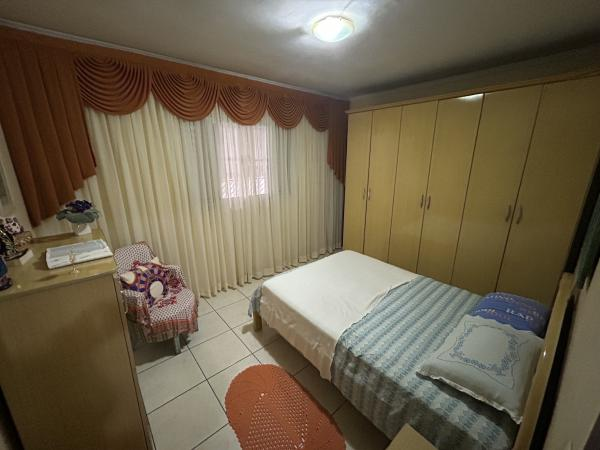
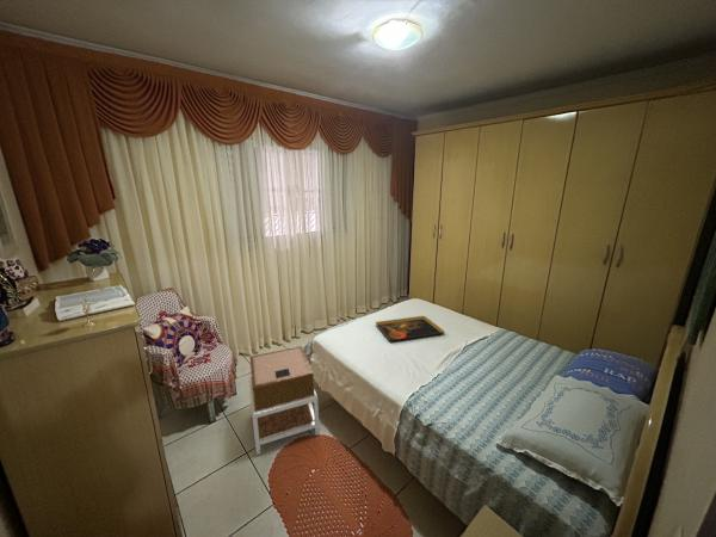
+ decorative tray [375,315,445,344]
+ nightstand [248,345,320,456]
